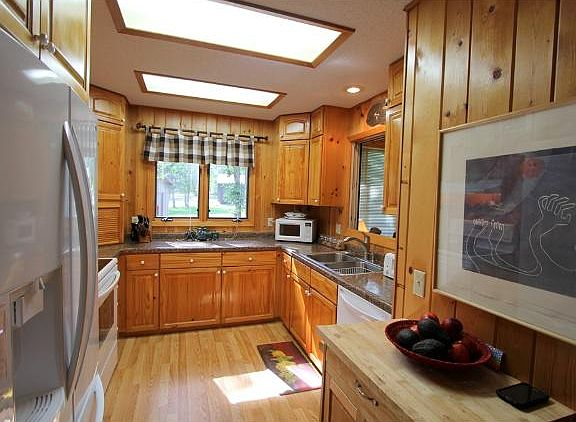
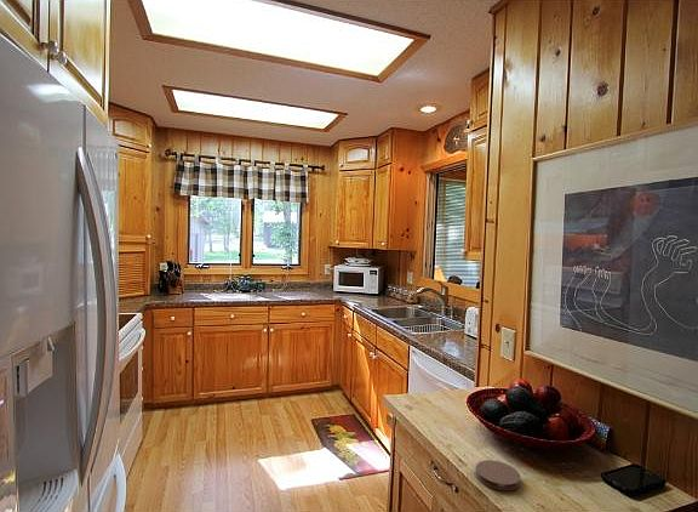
+ coaster [475,459,521,491]
